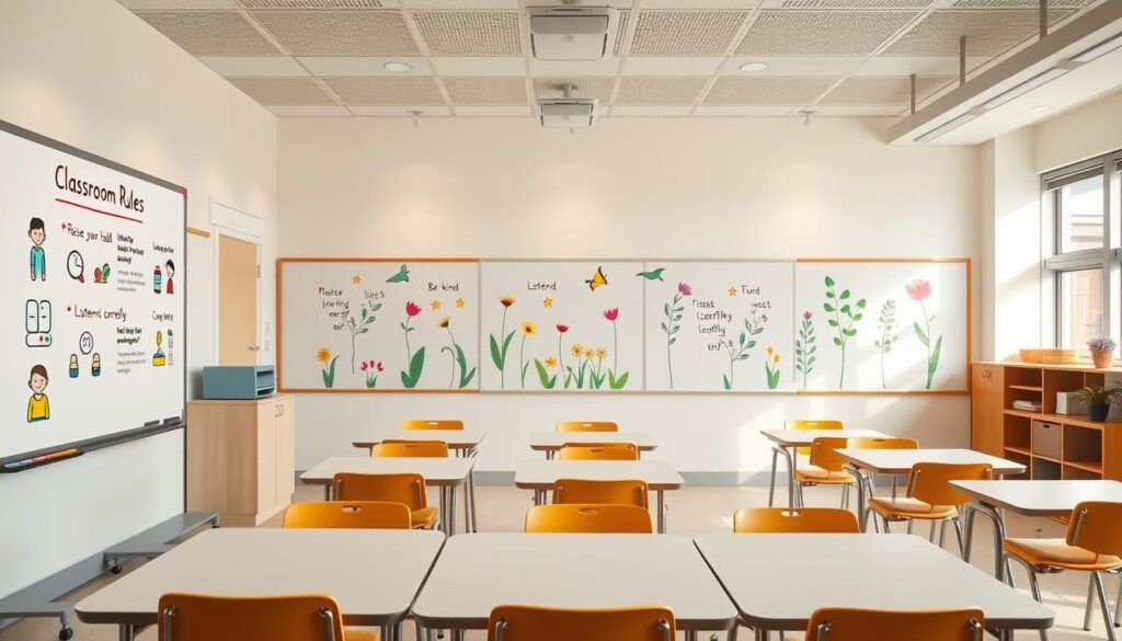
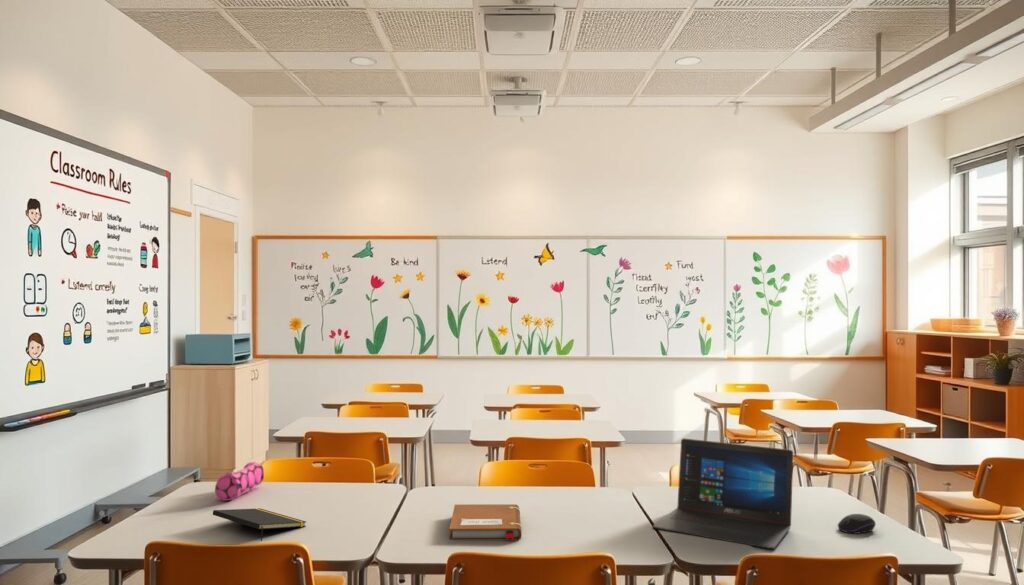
+ notebook [448,503,523,541]
+ pencil case [214,461,265,502]
+ laptop [652,437,794,550]
+ computer mouse [837,513,877,535]
+ notepad [212,507,307,542]
